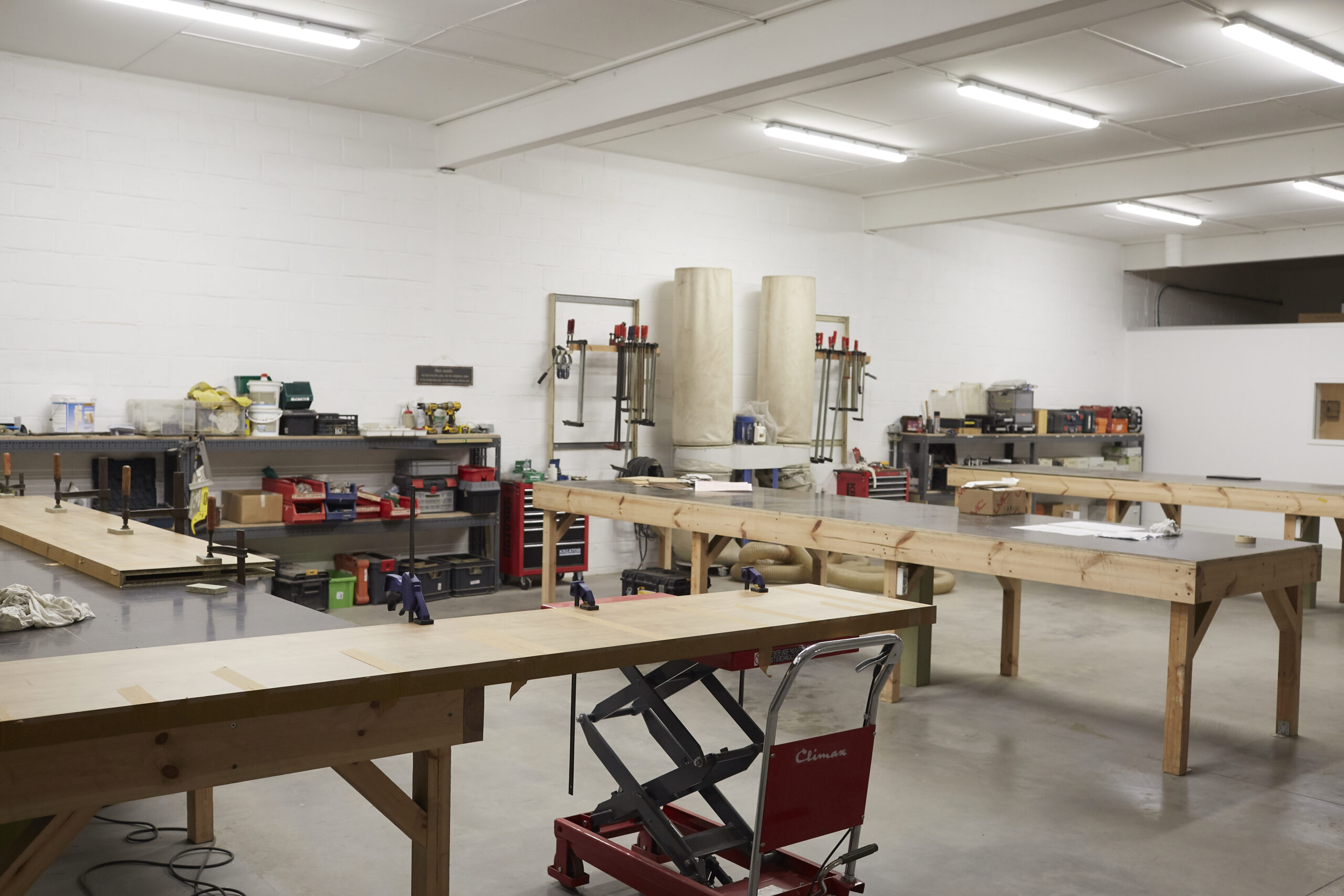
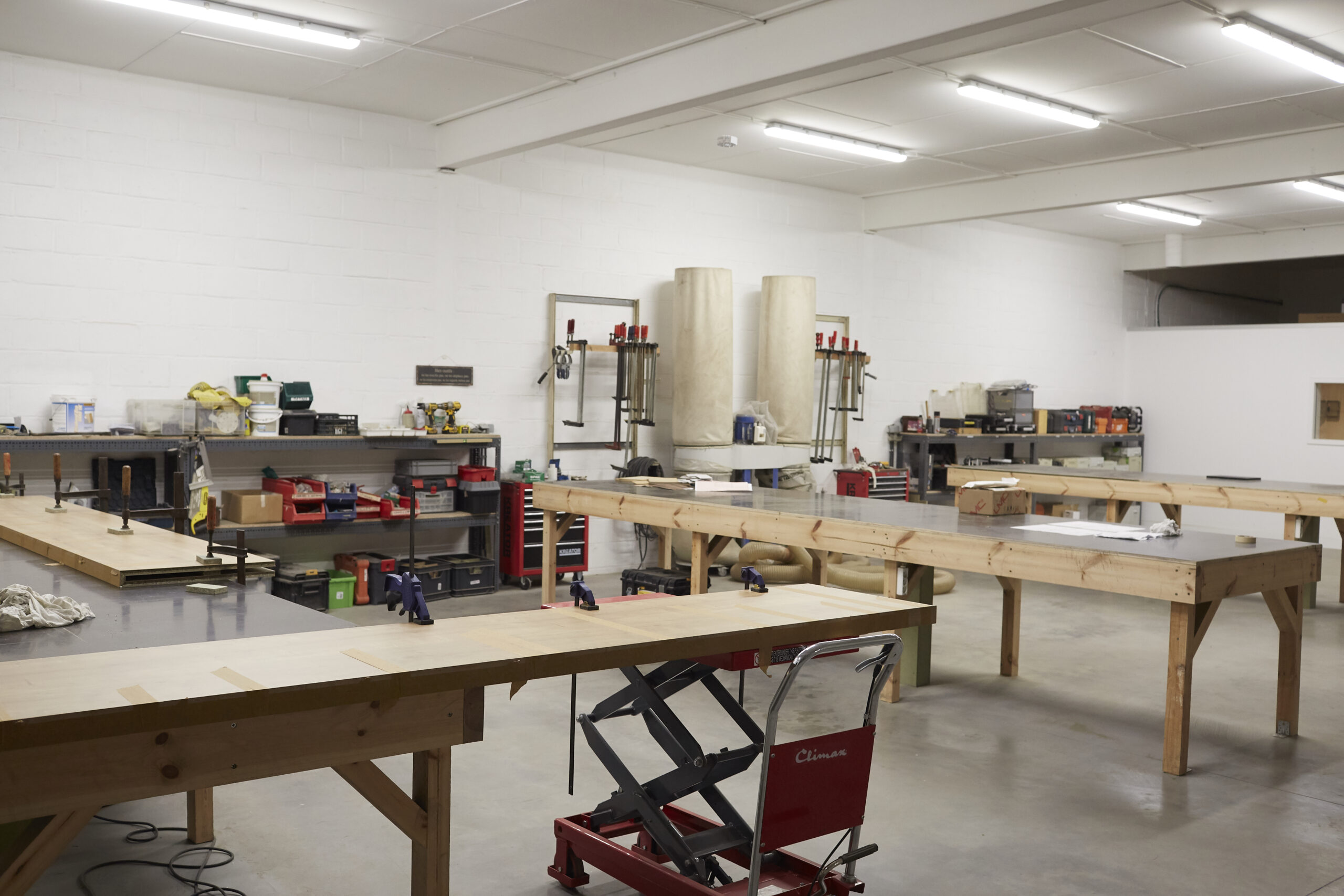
+ smoke detector [717,135,738,148]
